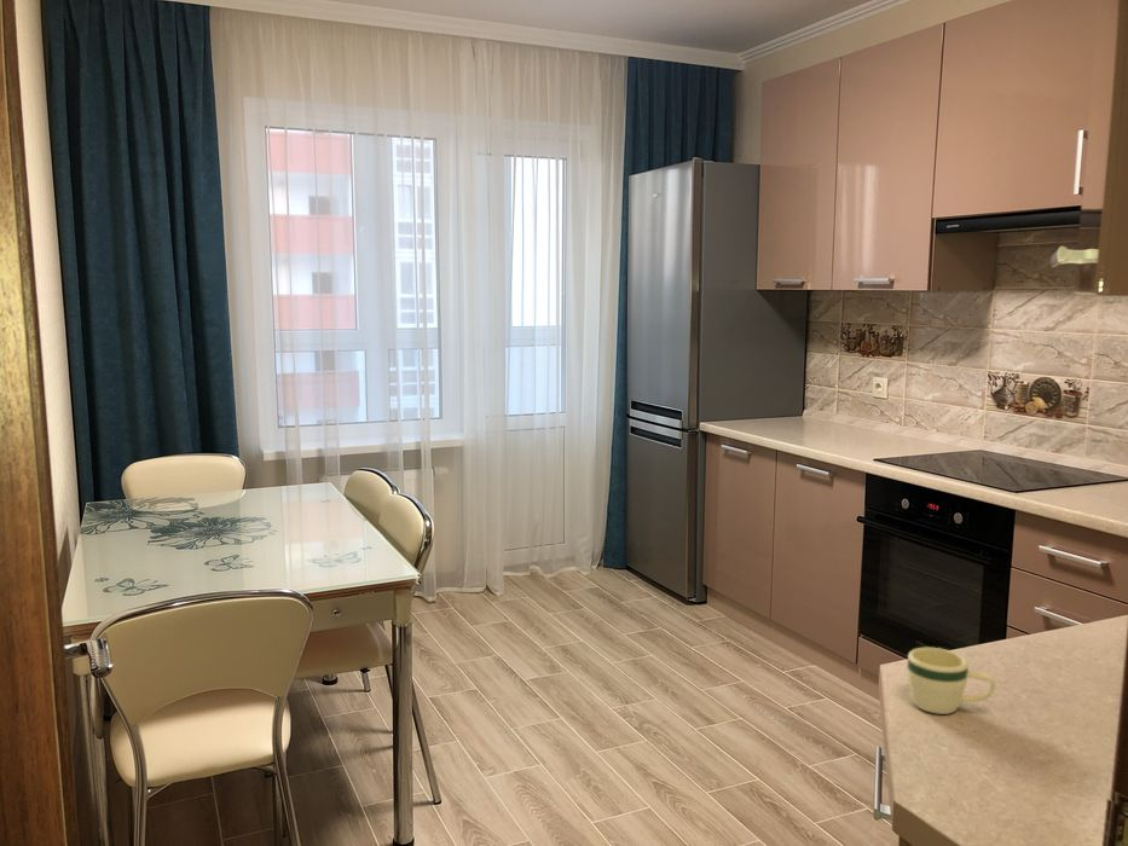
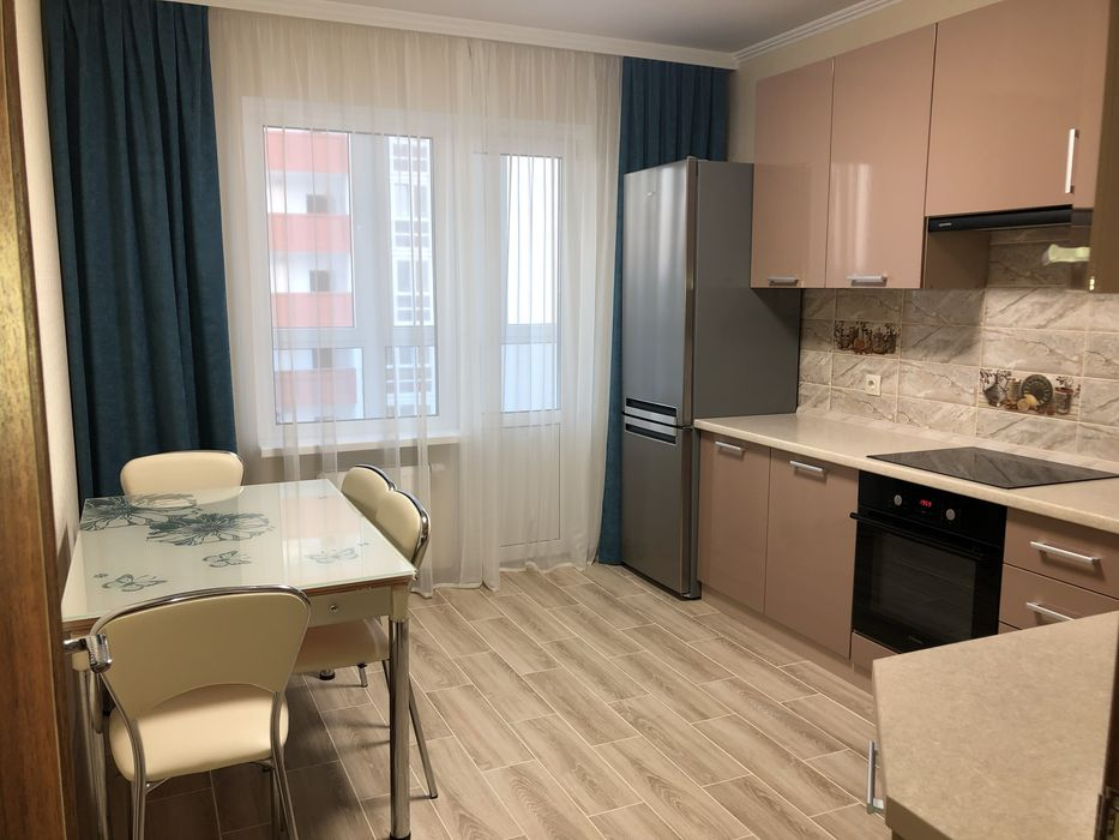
- mug [906,647,997,715]
